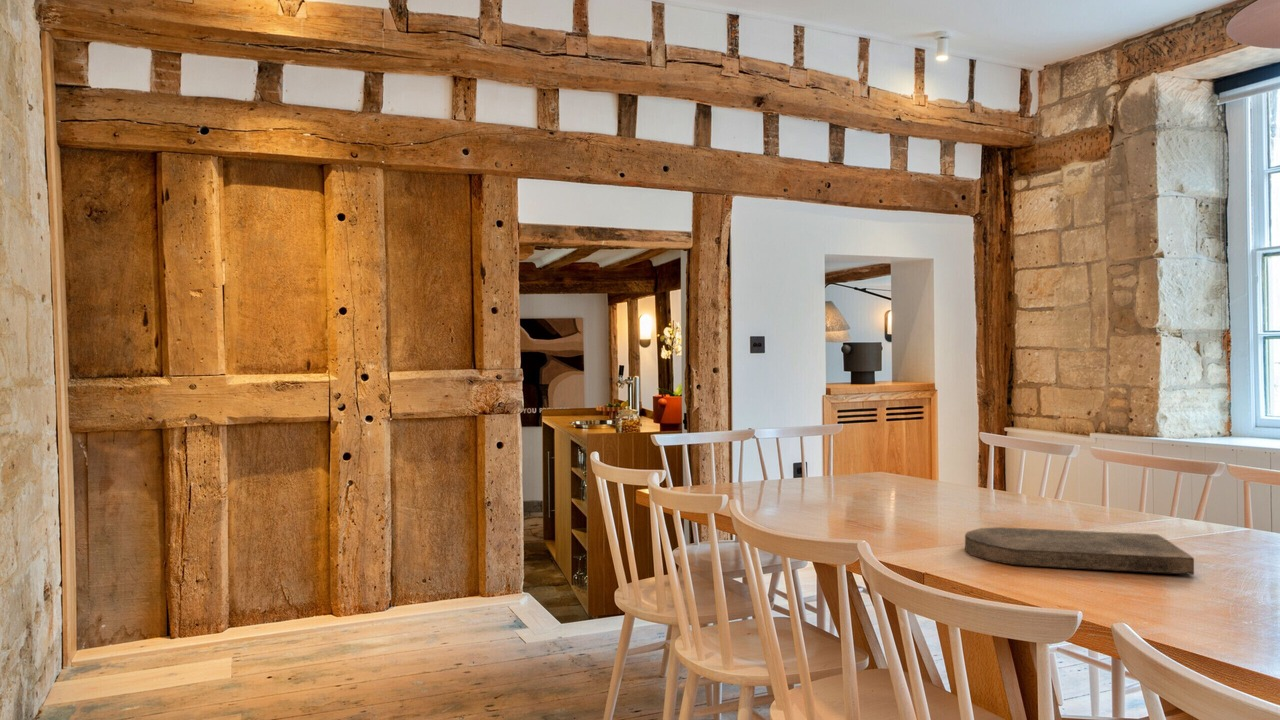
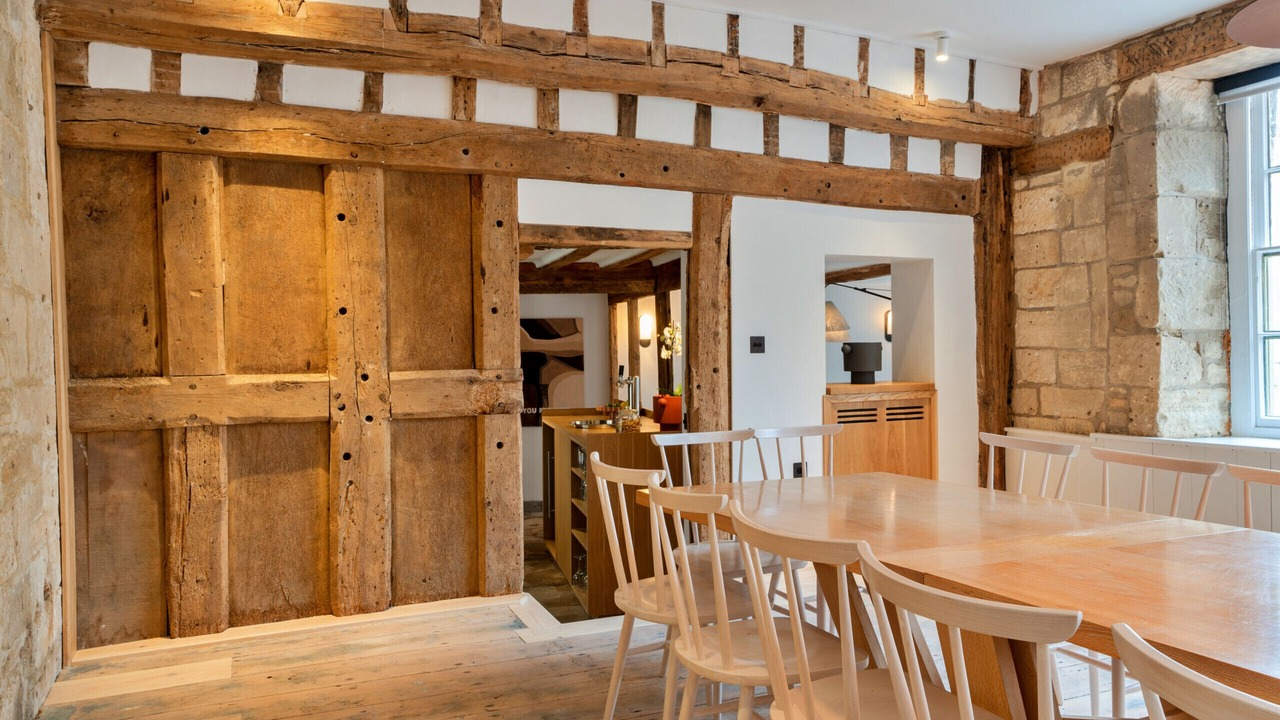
- cutting board [964,526,1195,576]
